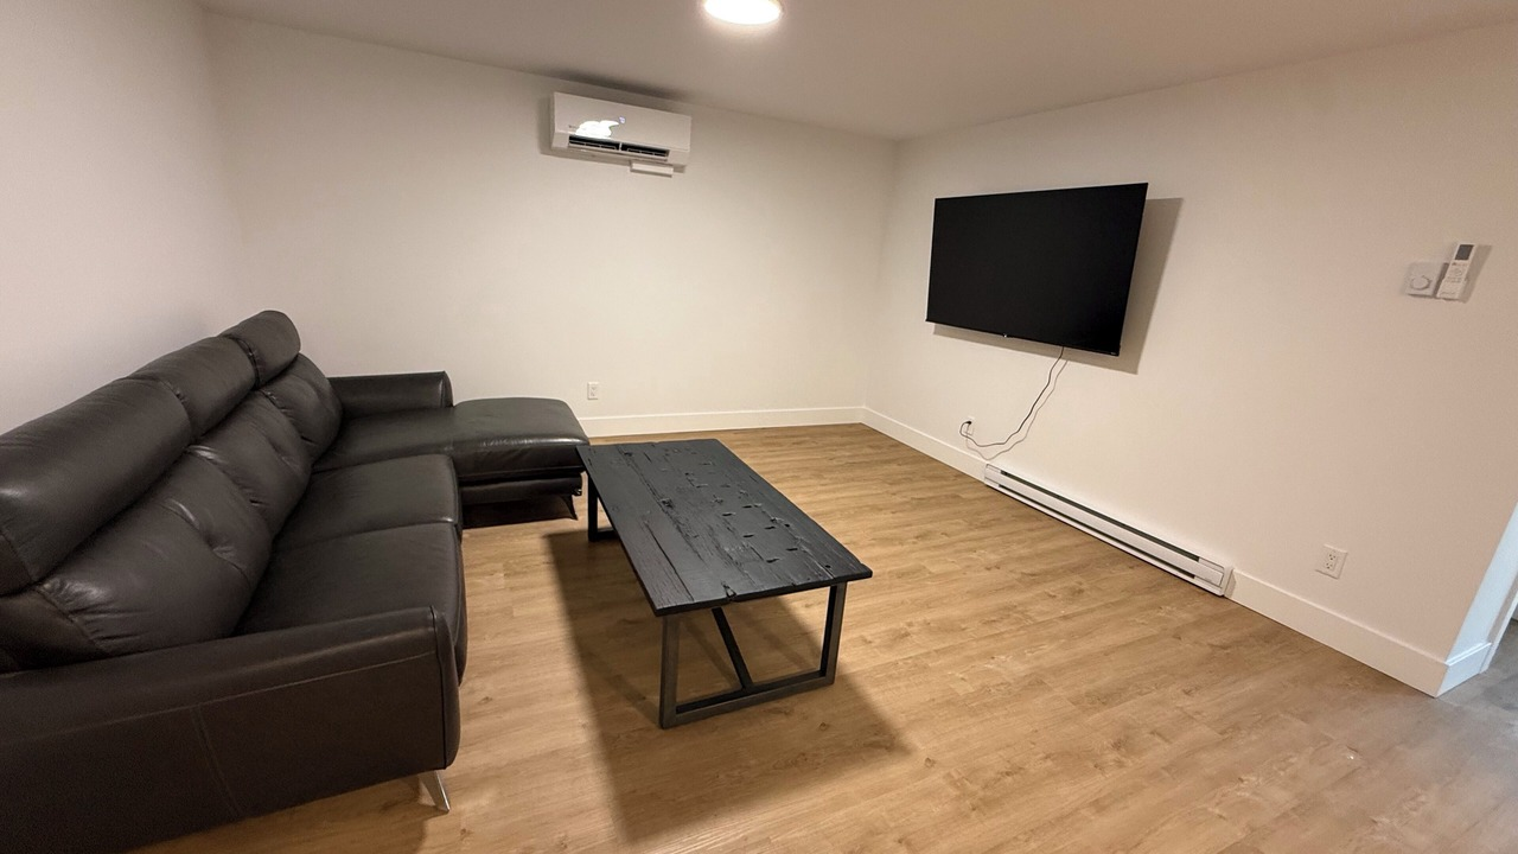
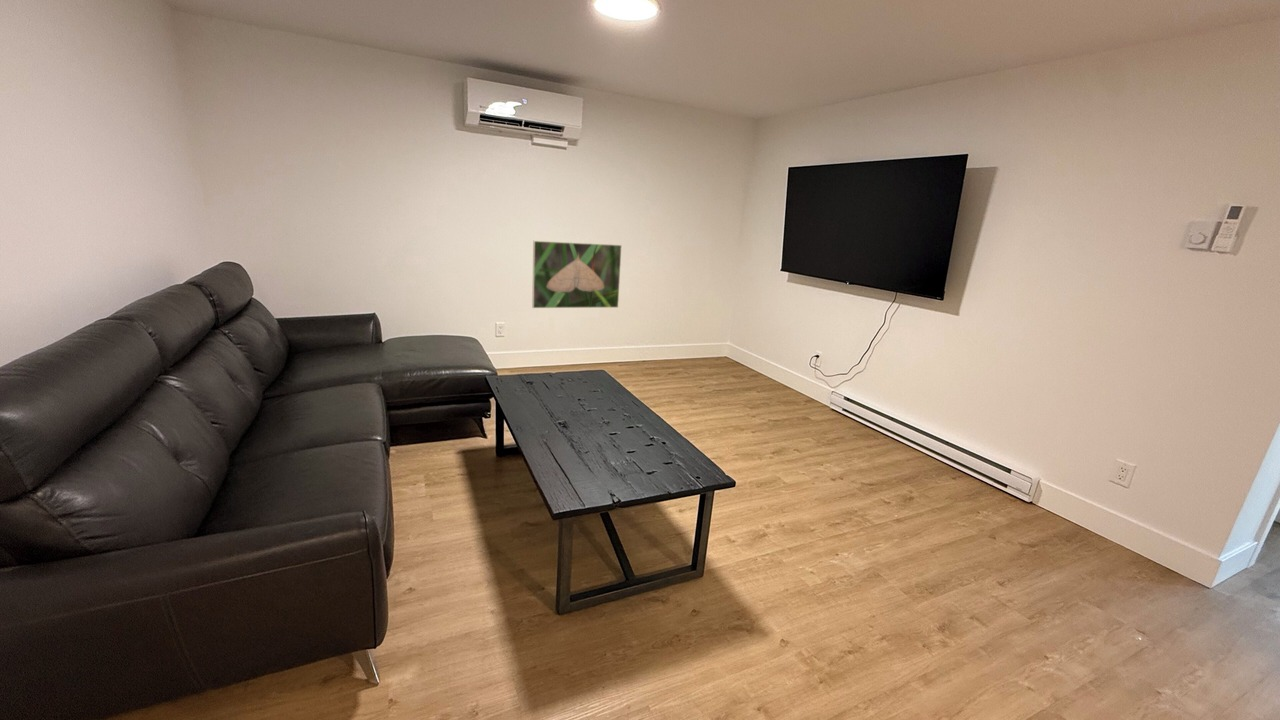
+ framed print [531,240,623,309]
